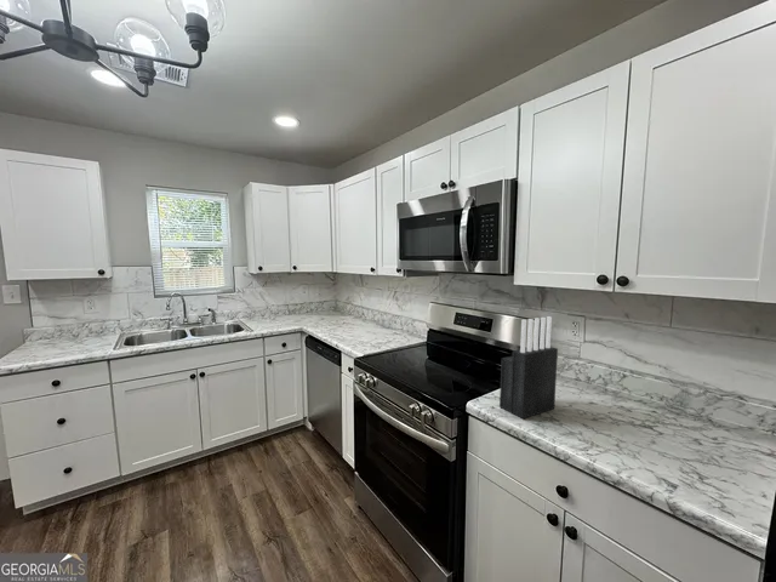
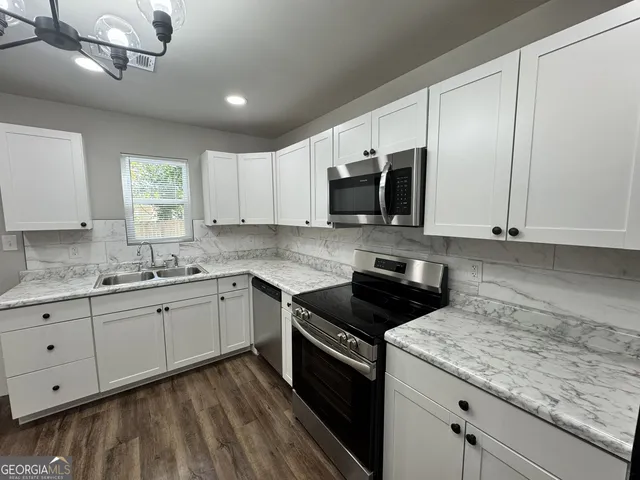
- knife block [498,315,559,420]
